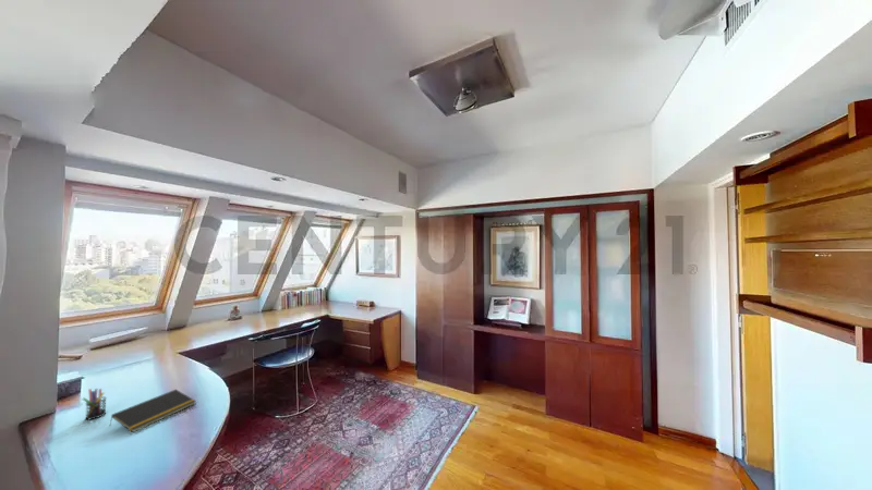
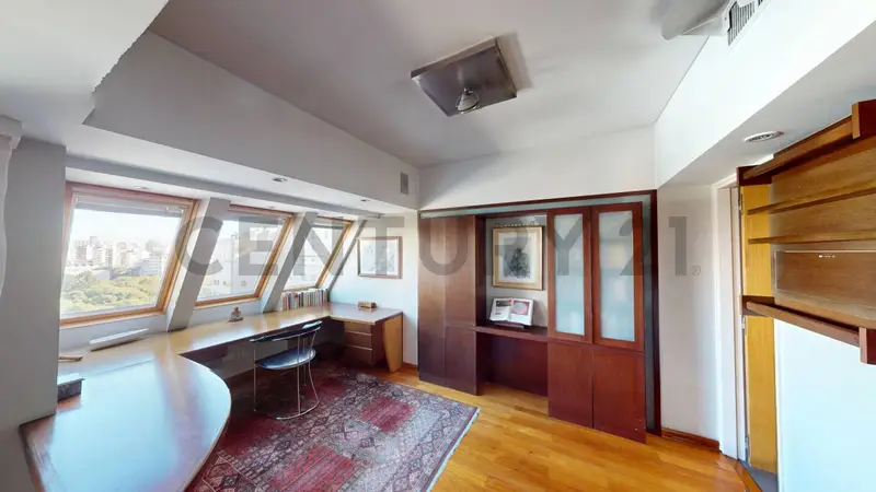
- pen holder [82,388,108,421]
- notepad [109,389,197,433]
